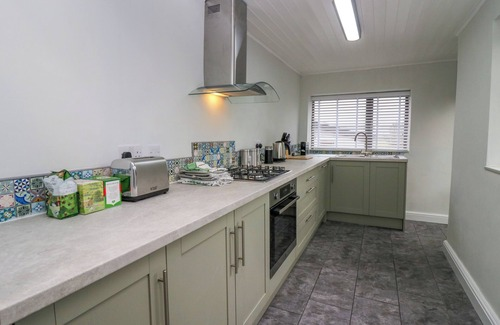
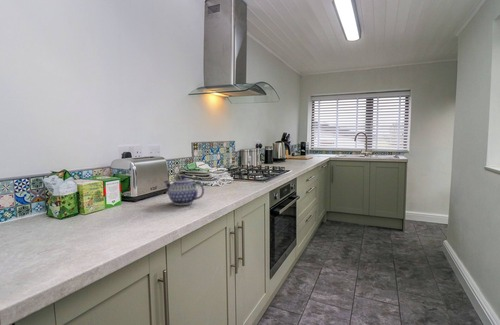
+ teapot [163,174,205,206]
